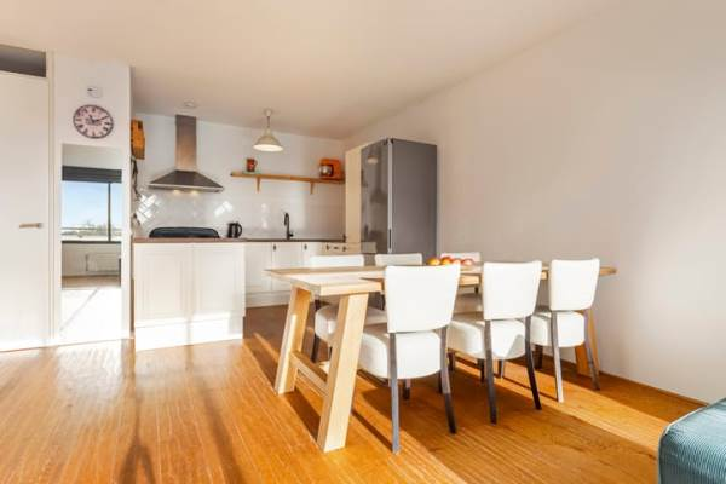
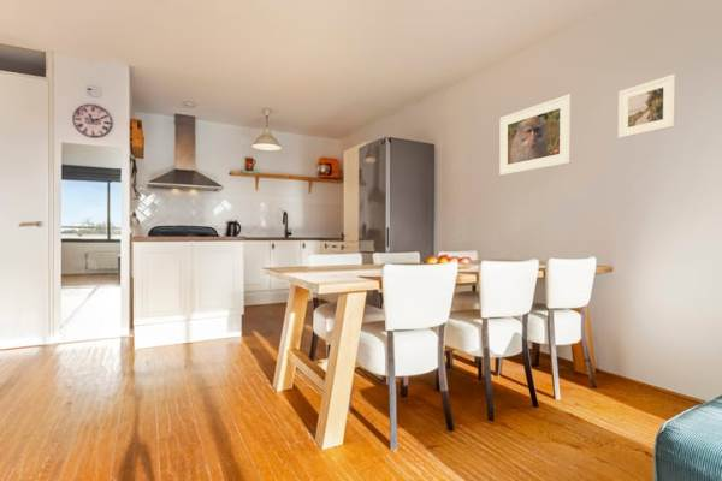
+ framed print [498,93,573,177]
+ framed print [617,73,677,139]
